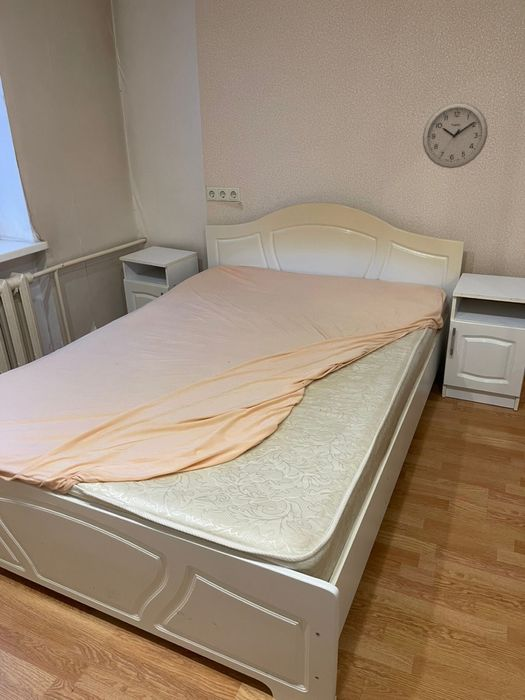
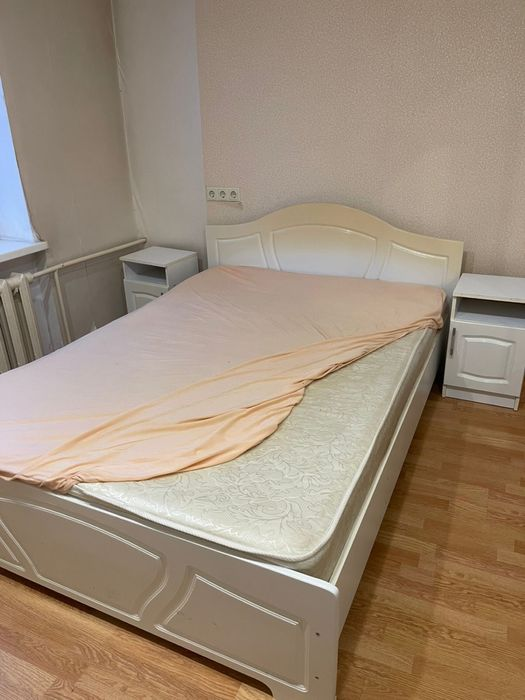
- wall clock [422,101,489,169]
